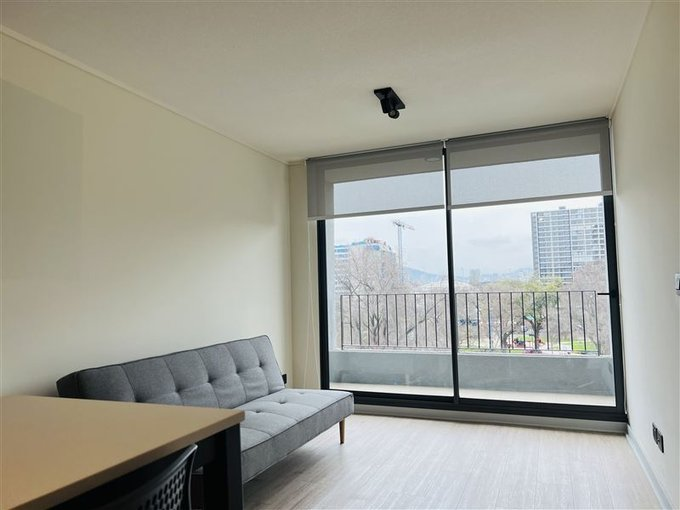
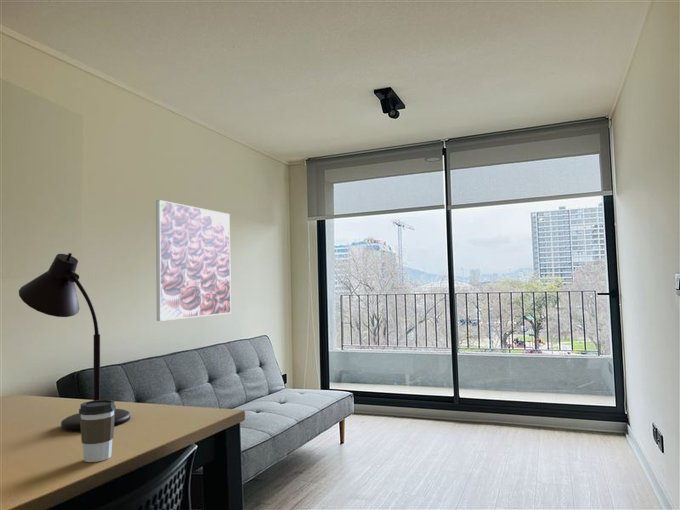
+ desk lamp [18,252,131,433]
+ coffee cup [78,399,117,463]
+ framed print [155,199,232,322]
